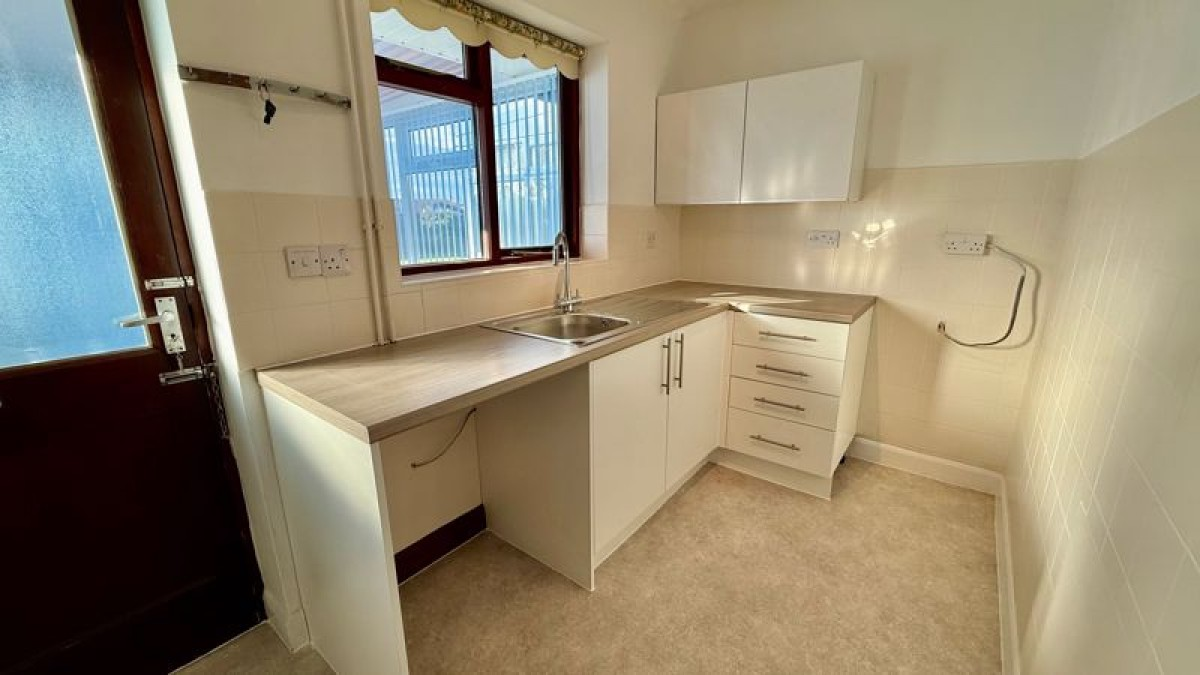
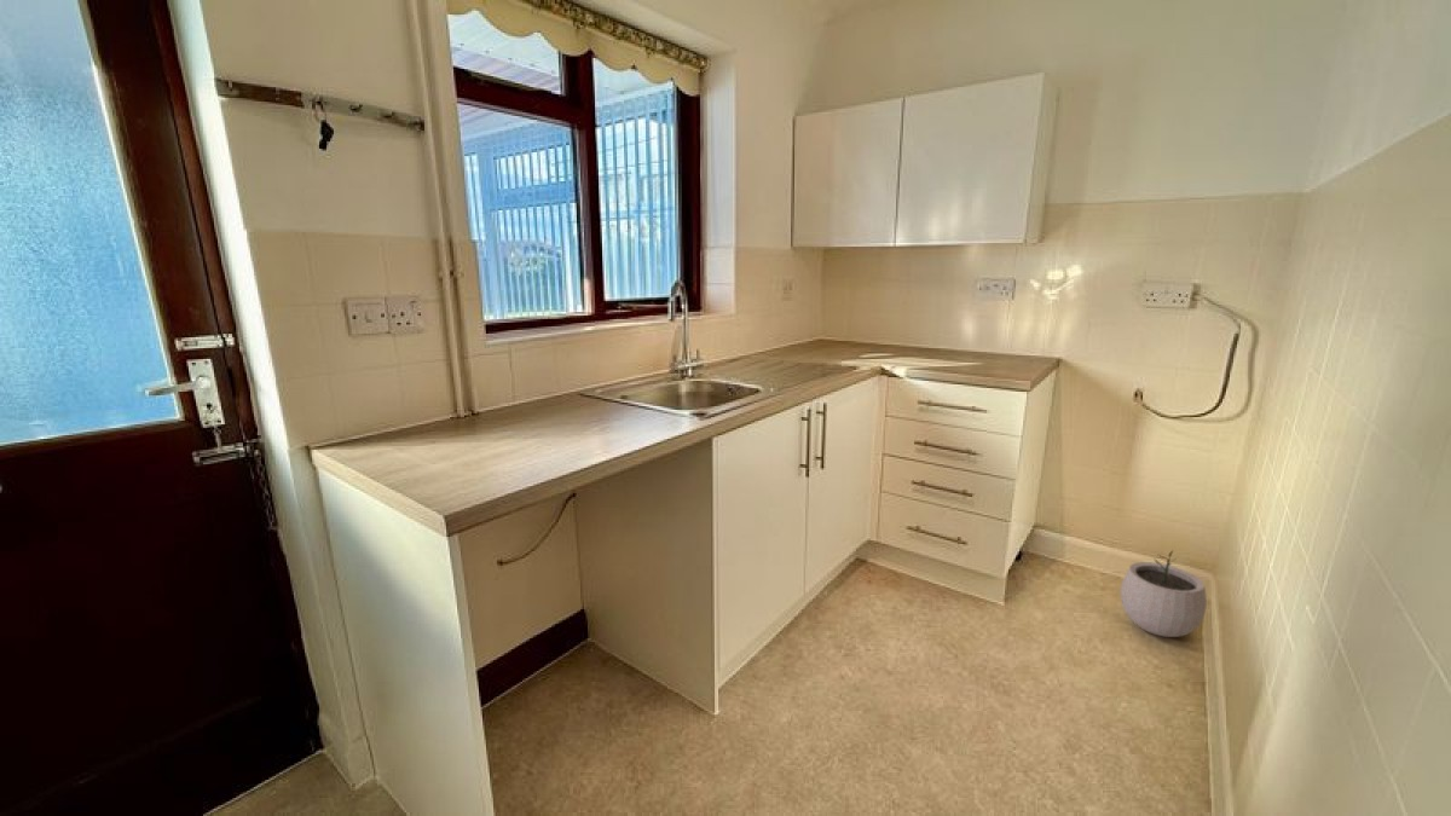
+ plant pot [1120,549,1208,638]
